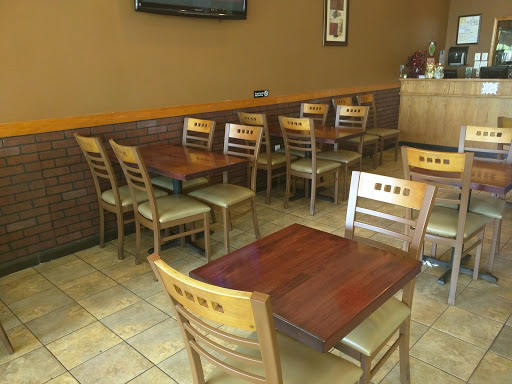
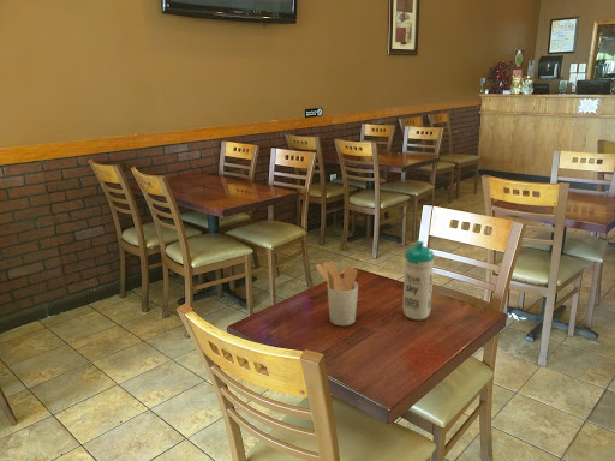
+ utensil holder [315,261,359,327]
+ water bottle [401,240,435,321]
